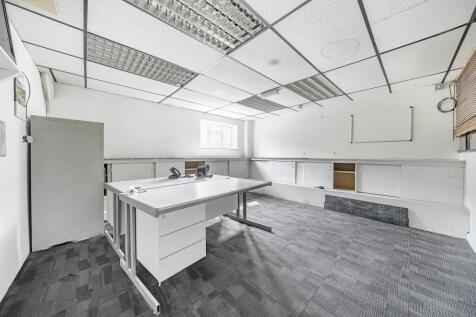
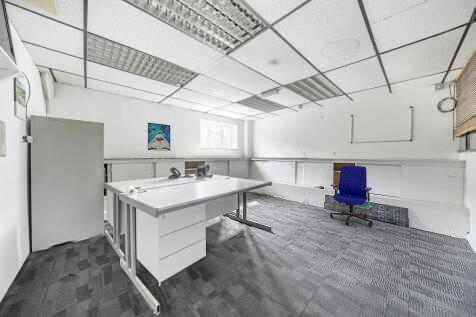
+ office chair [329,165,374,227]
+ wall art [147,121,171,152]
